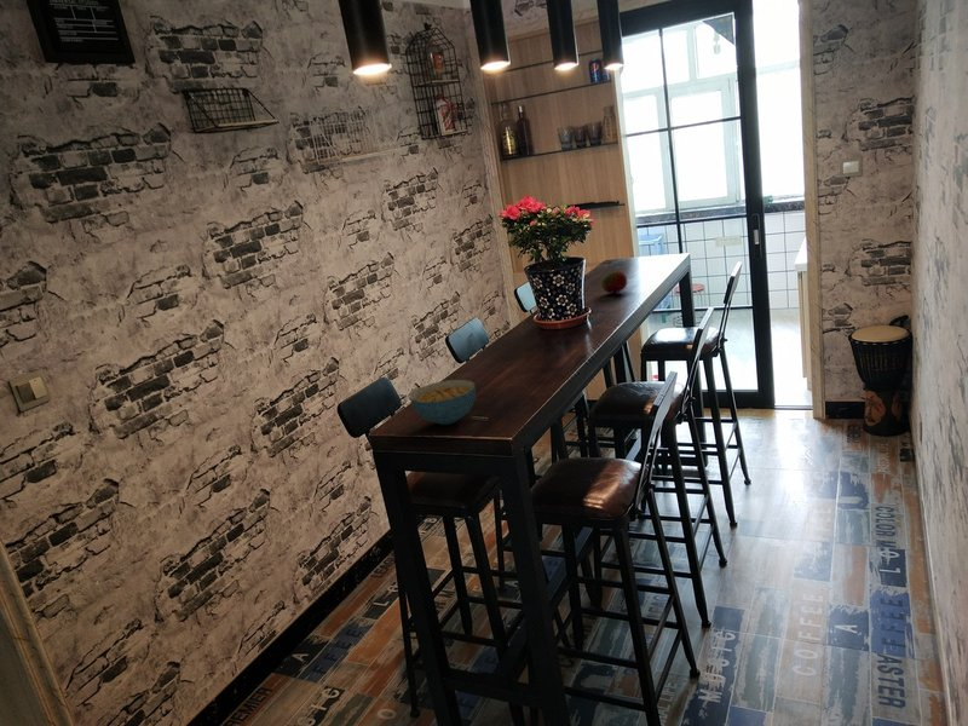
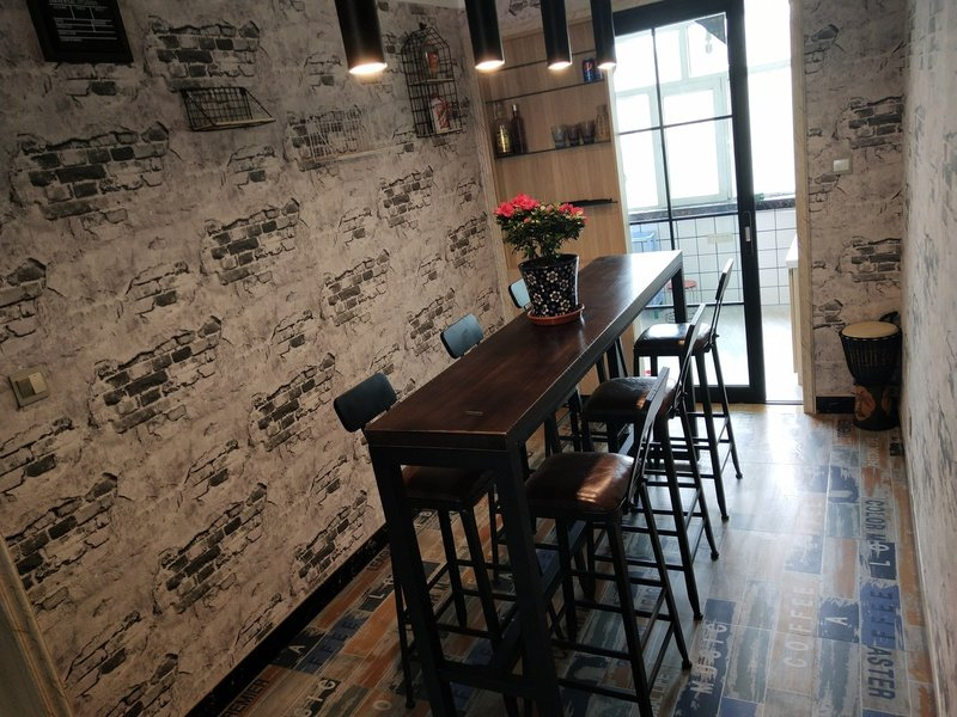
- cereal bowl [409,379,477,426]
- fruit [600,270,628,295]
